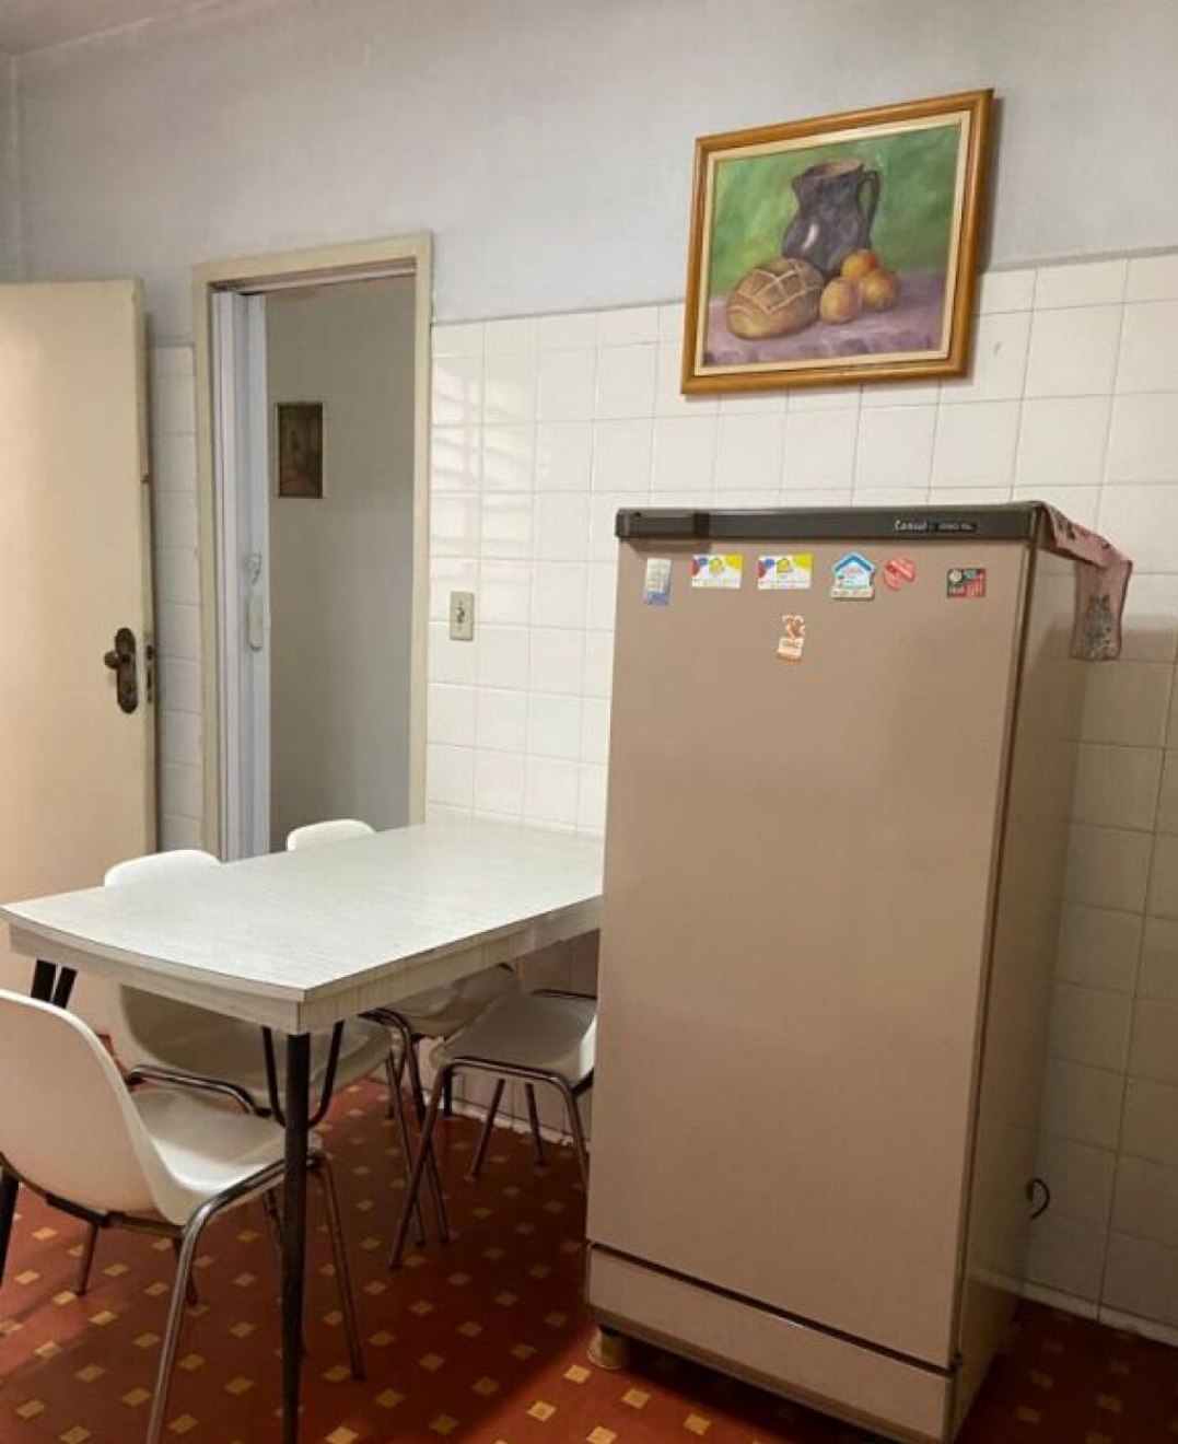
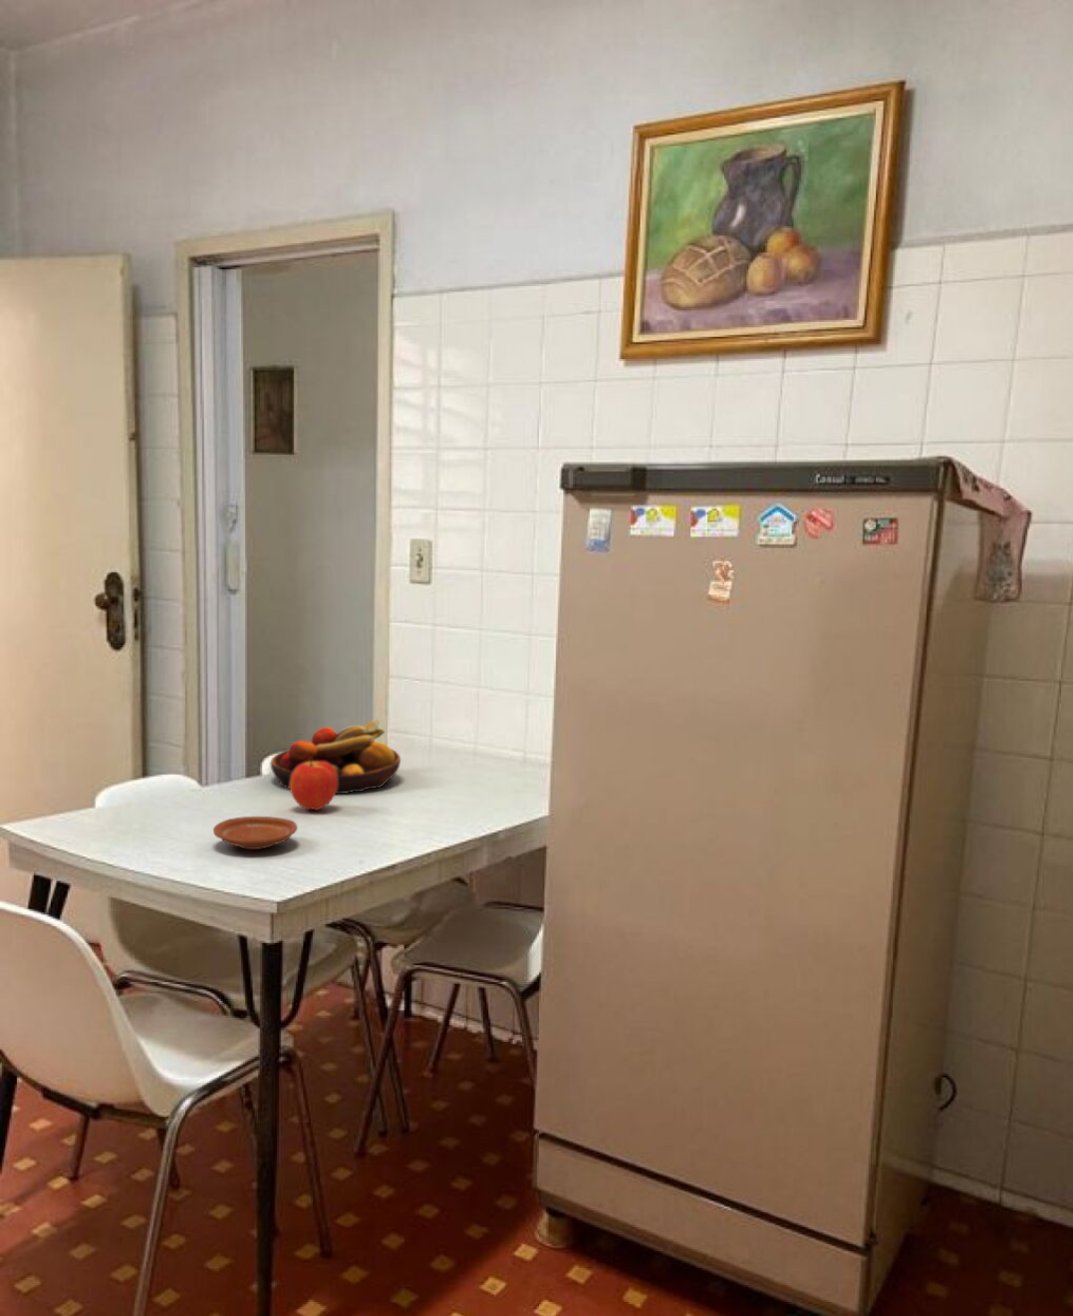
+ fruit bowl [270,719,401,795]
+ plate [212,815,299,850]
+ apple [288,761,338,811]
